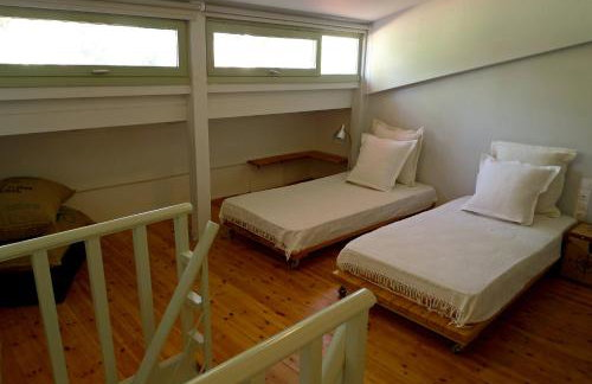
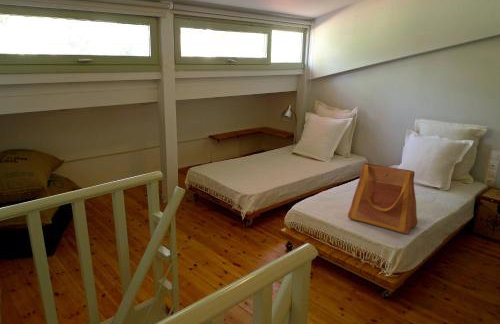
+ tote bag [347,162,419,235]
